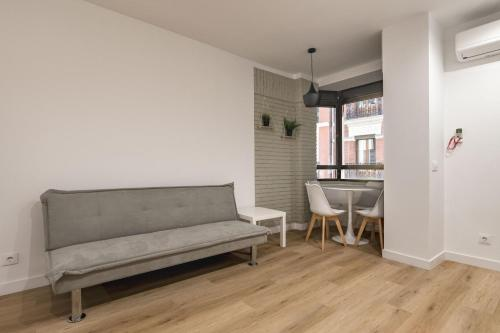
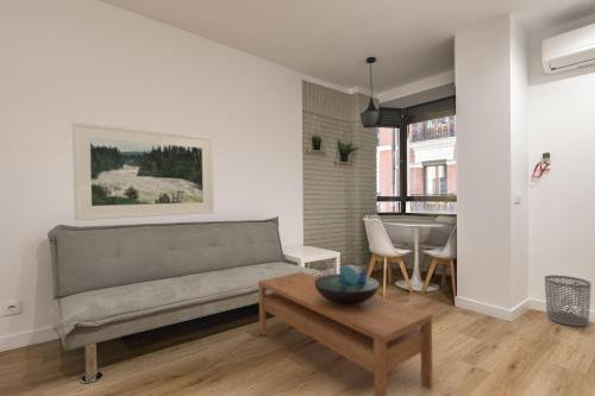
+ coffee table [257,271,434,396]
+ waste bin [544,275,591,327]
+ decorative bowl [315,263,380,304]
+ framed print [71,121,215,221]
